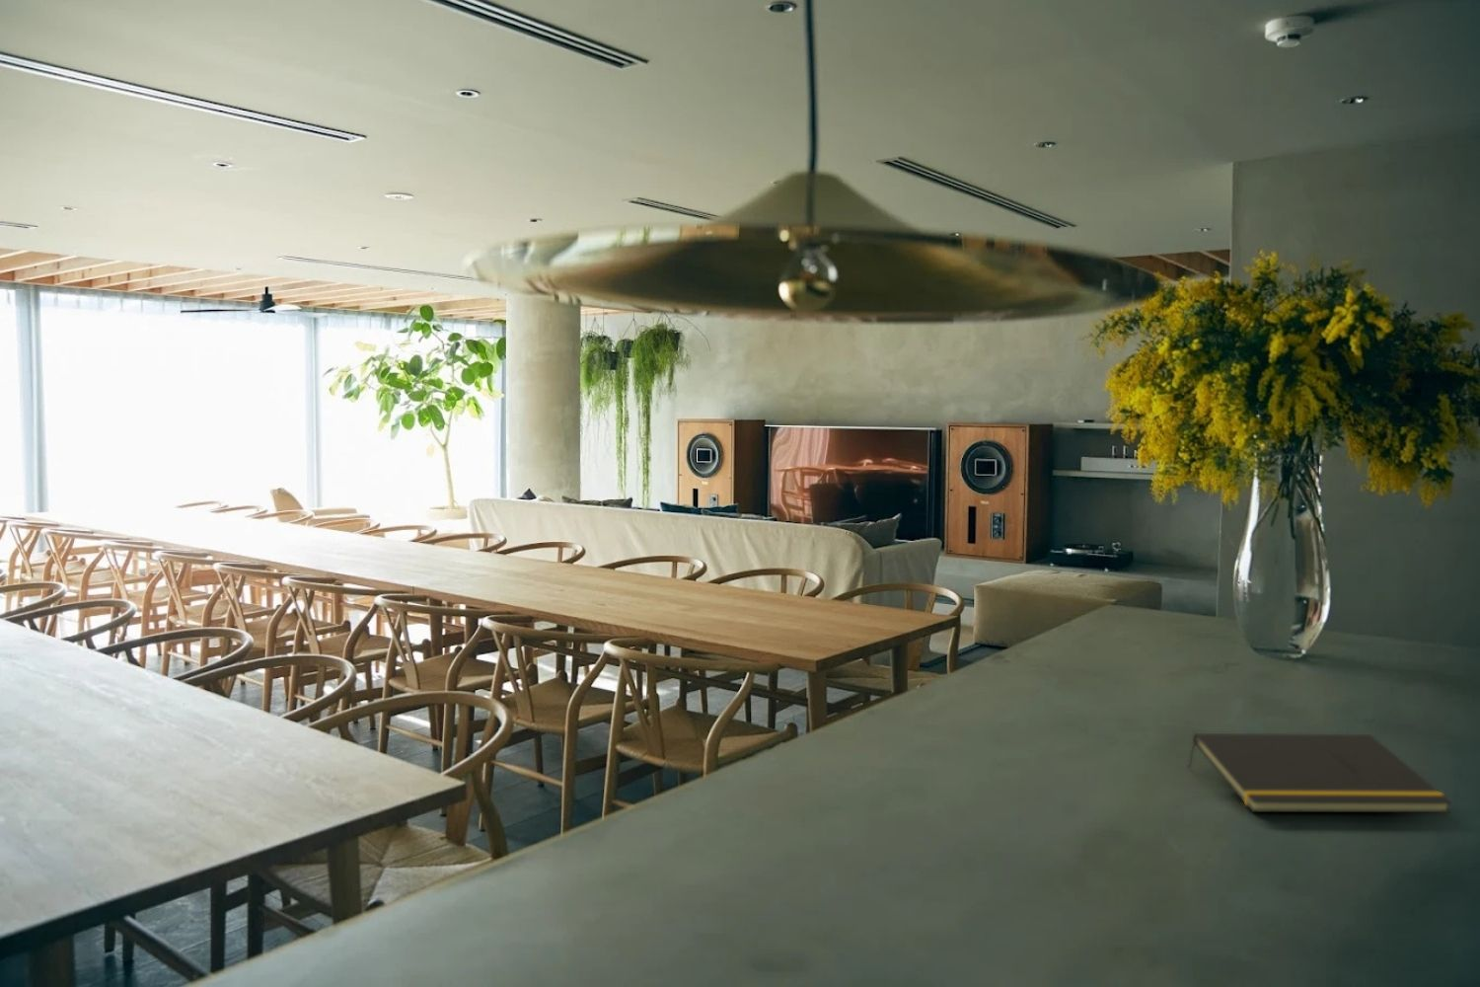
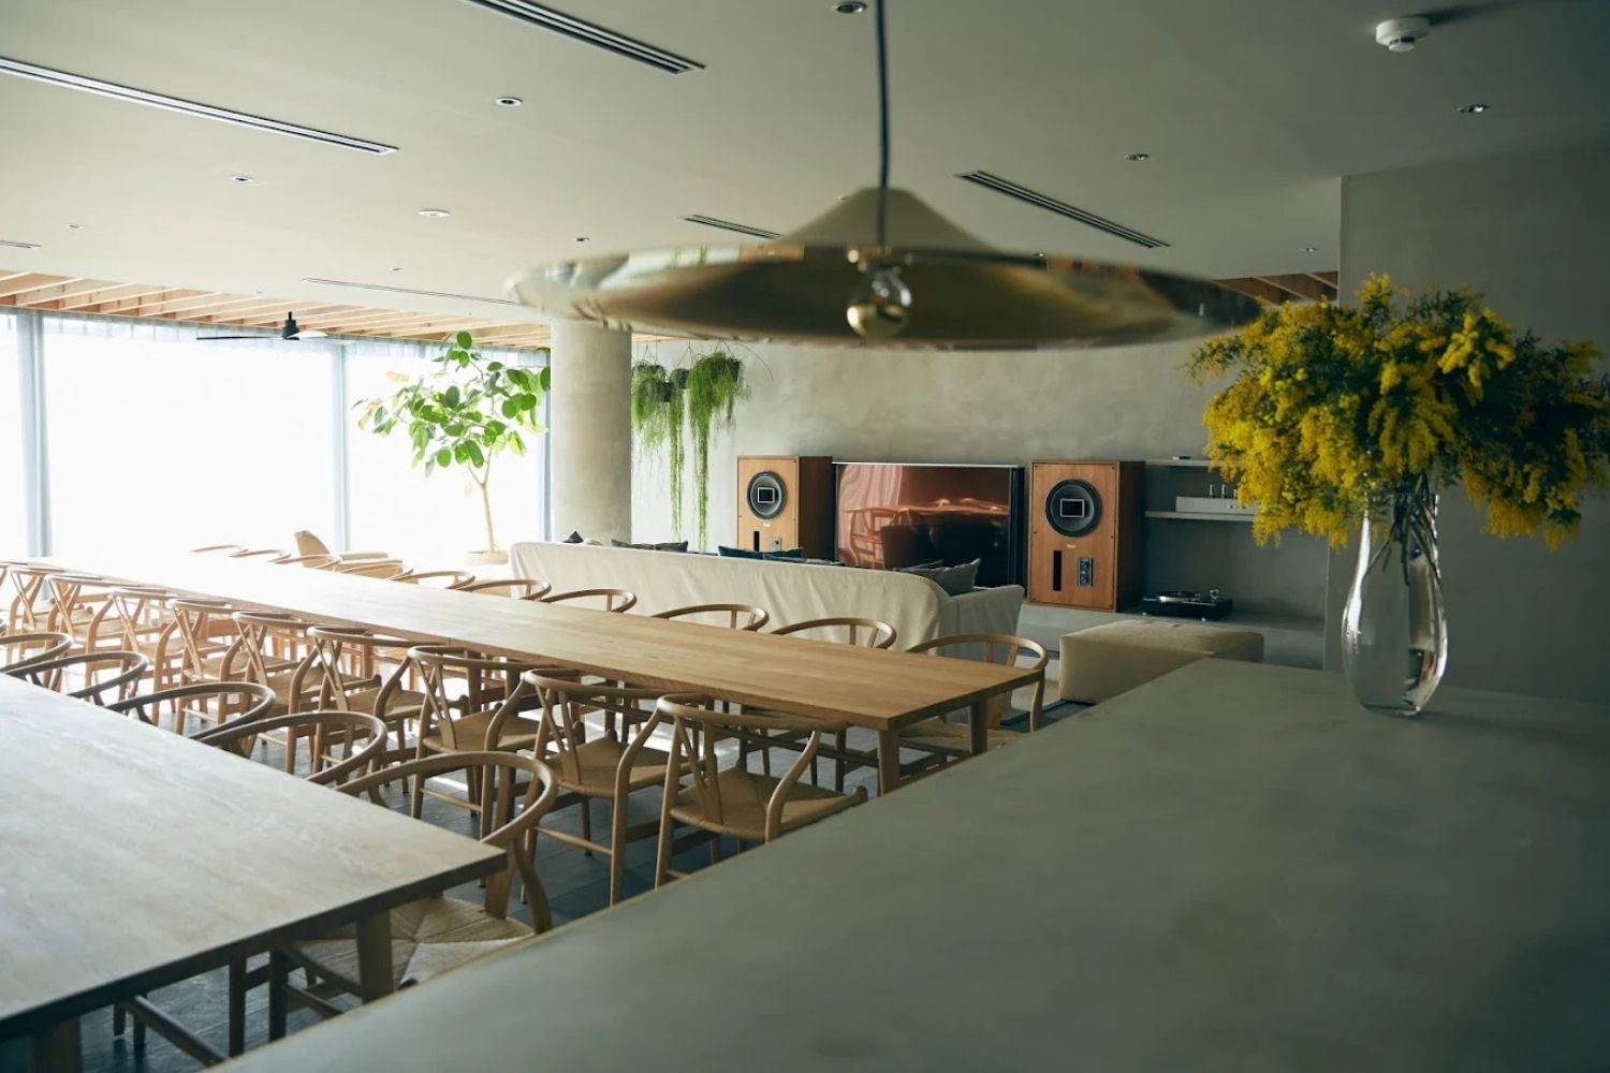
- notepad [1187,733,1452,814]
